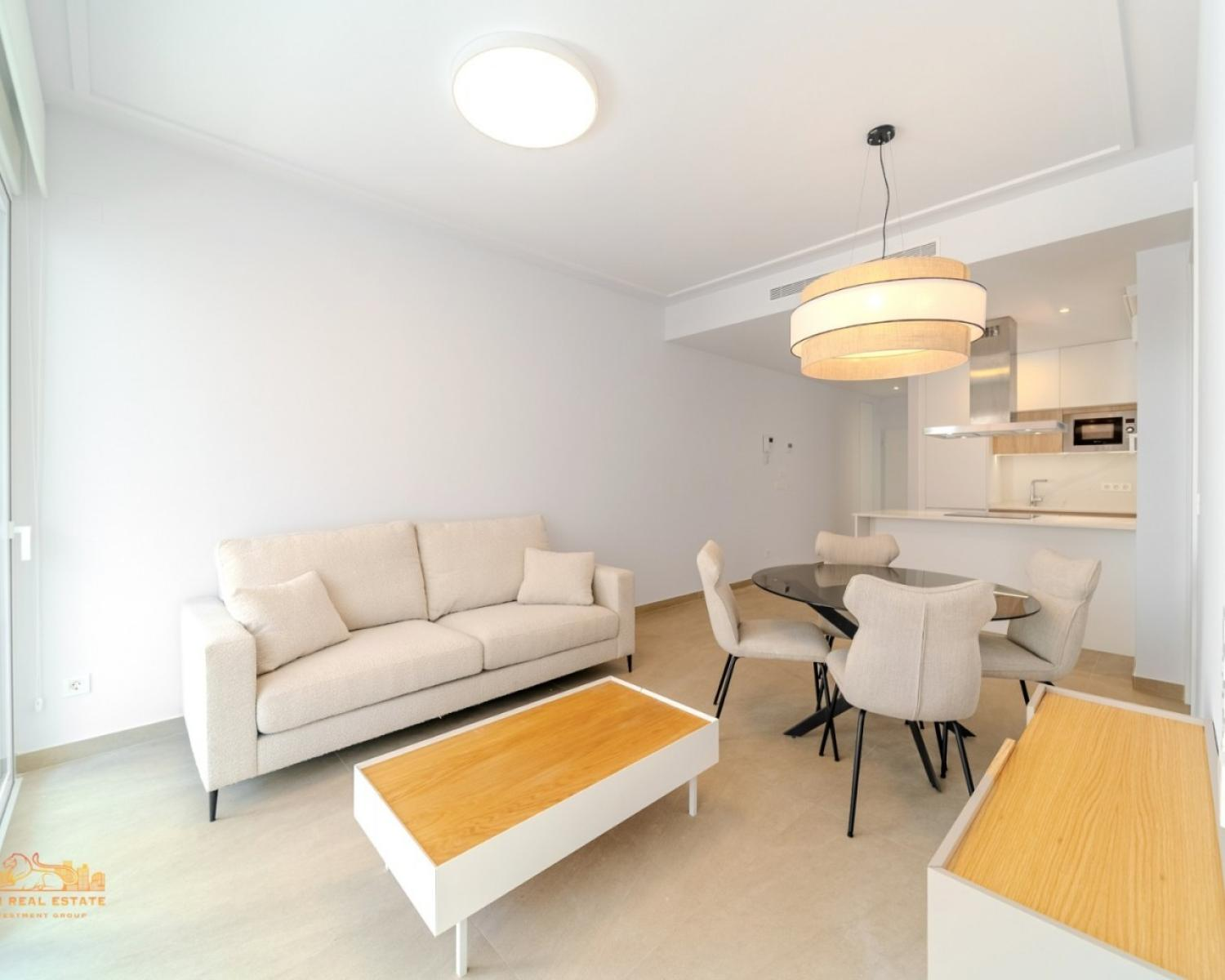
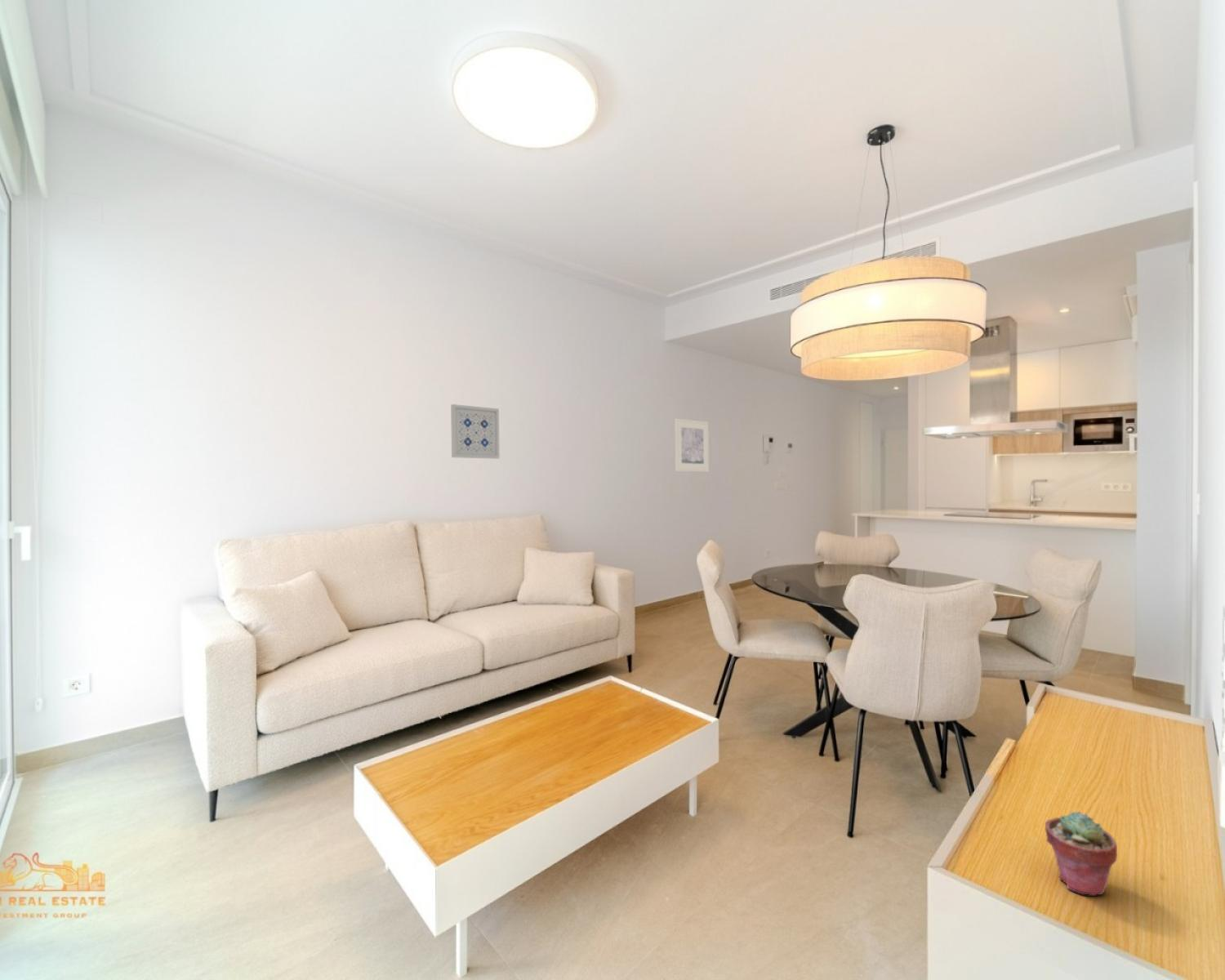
+ potted succulent [1045,811,1118,896]
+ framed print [674,417,710,473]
+ wall art [450,403,501,460]
